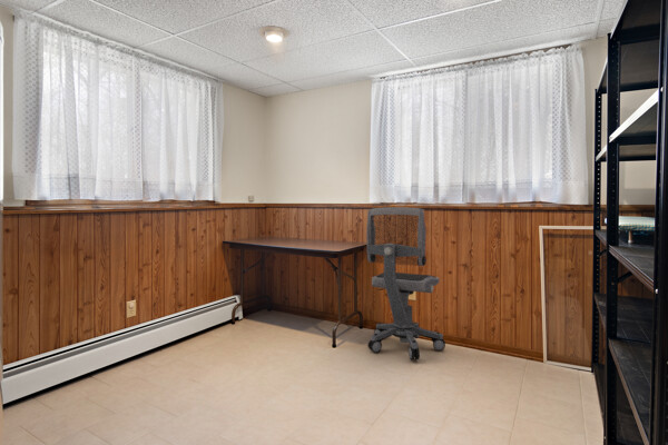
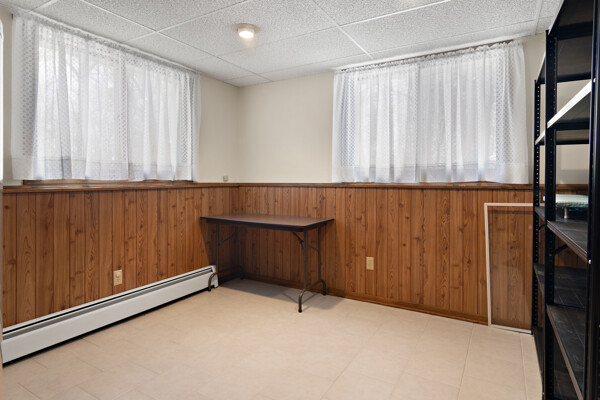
- office chair [365,206,446,362]
